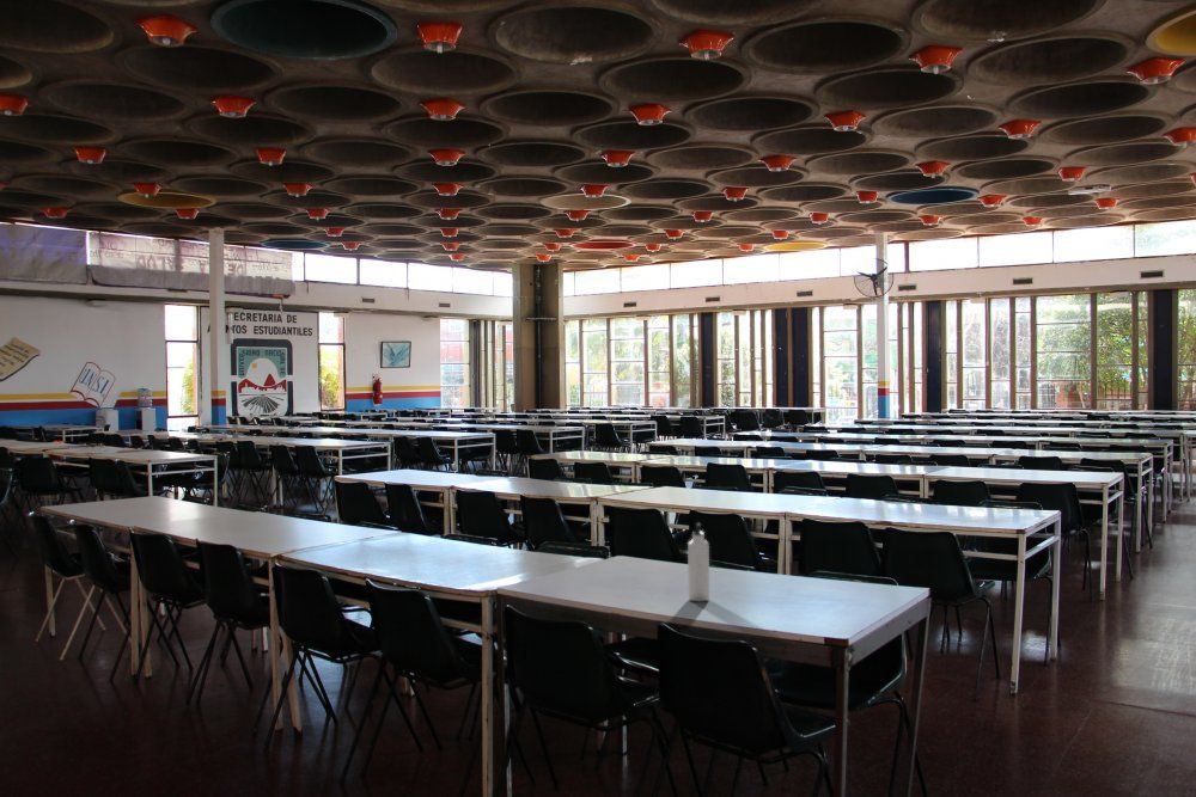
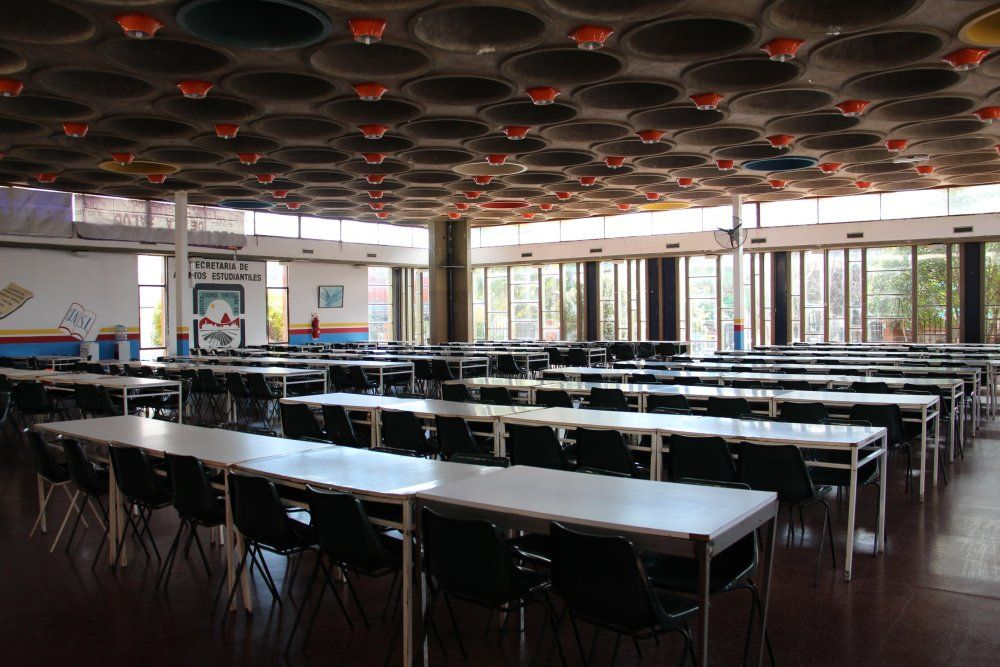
- water bottle [687,522,710,602]
